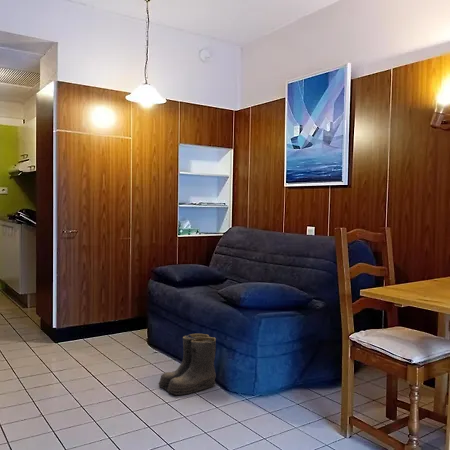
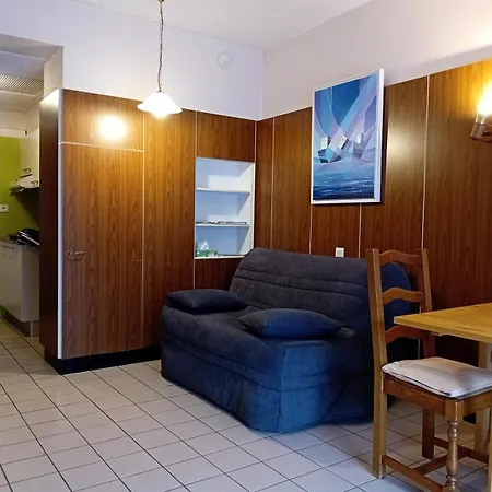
- boots [157,333,217,396]
